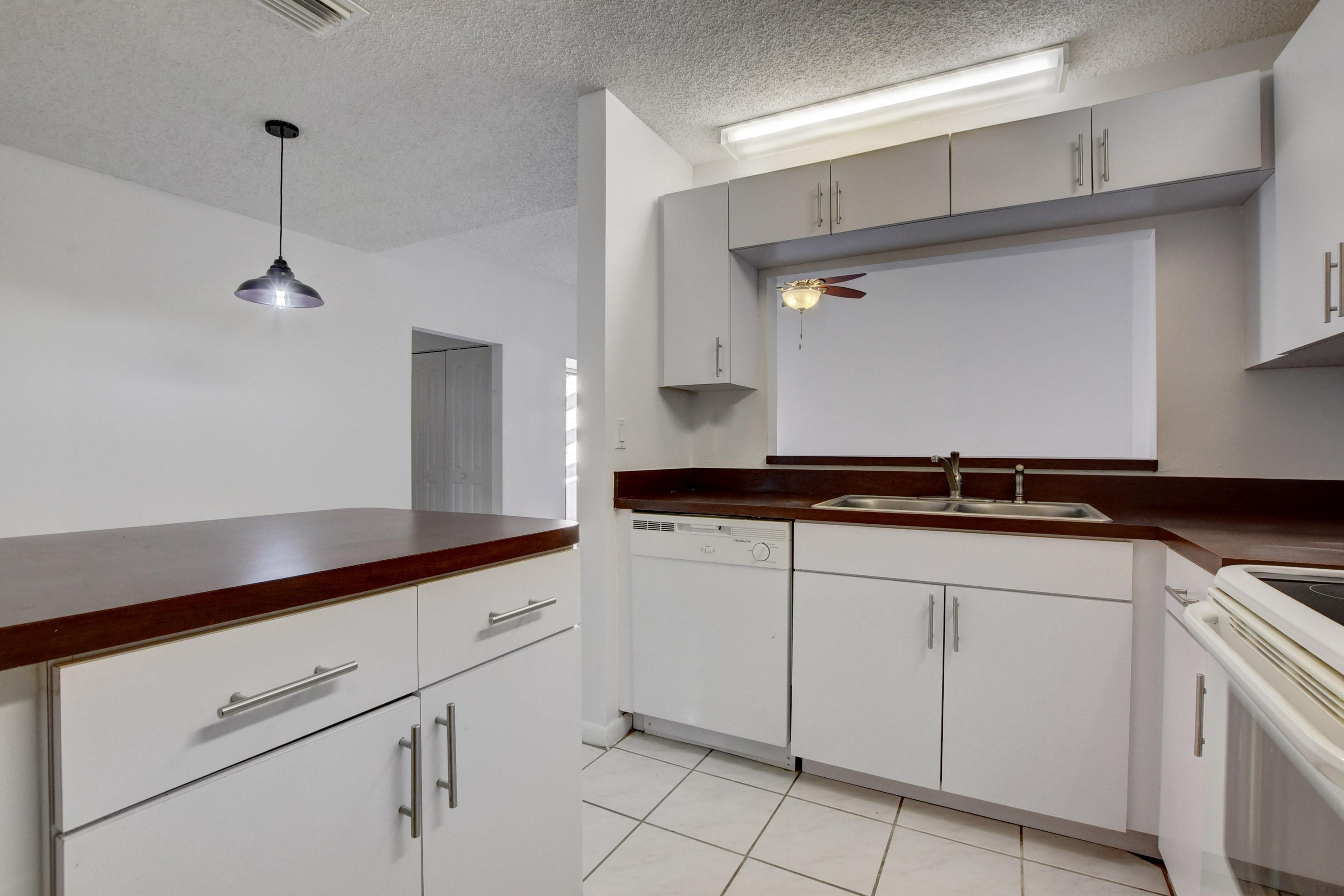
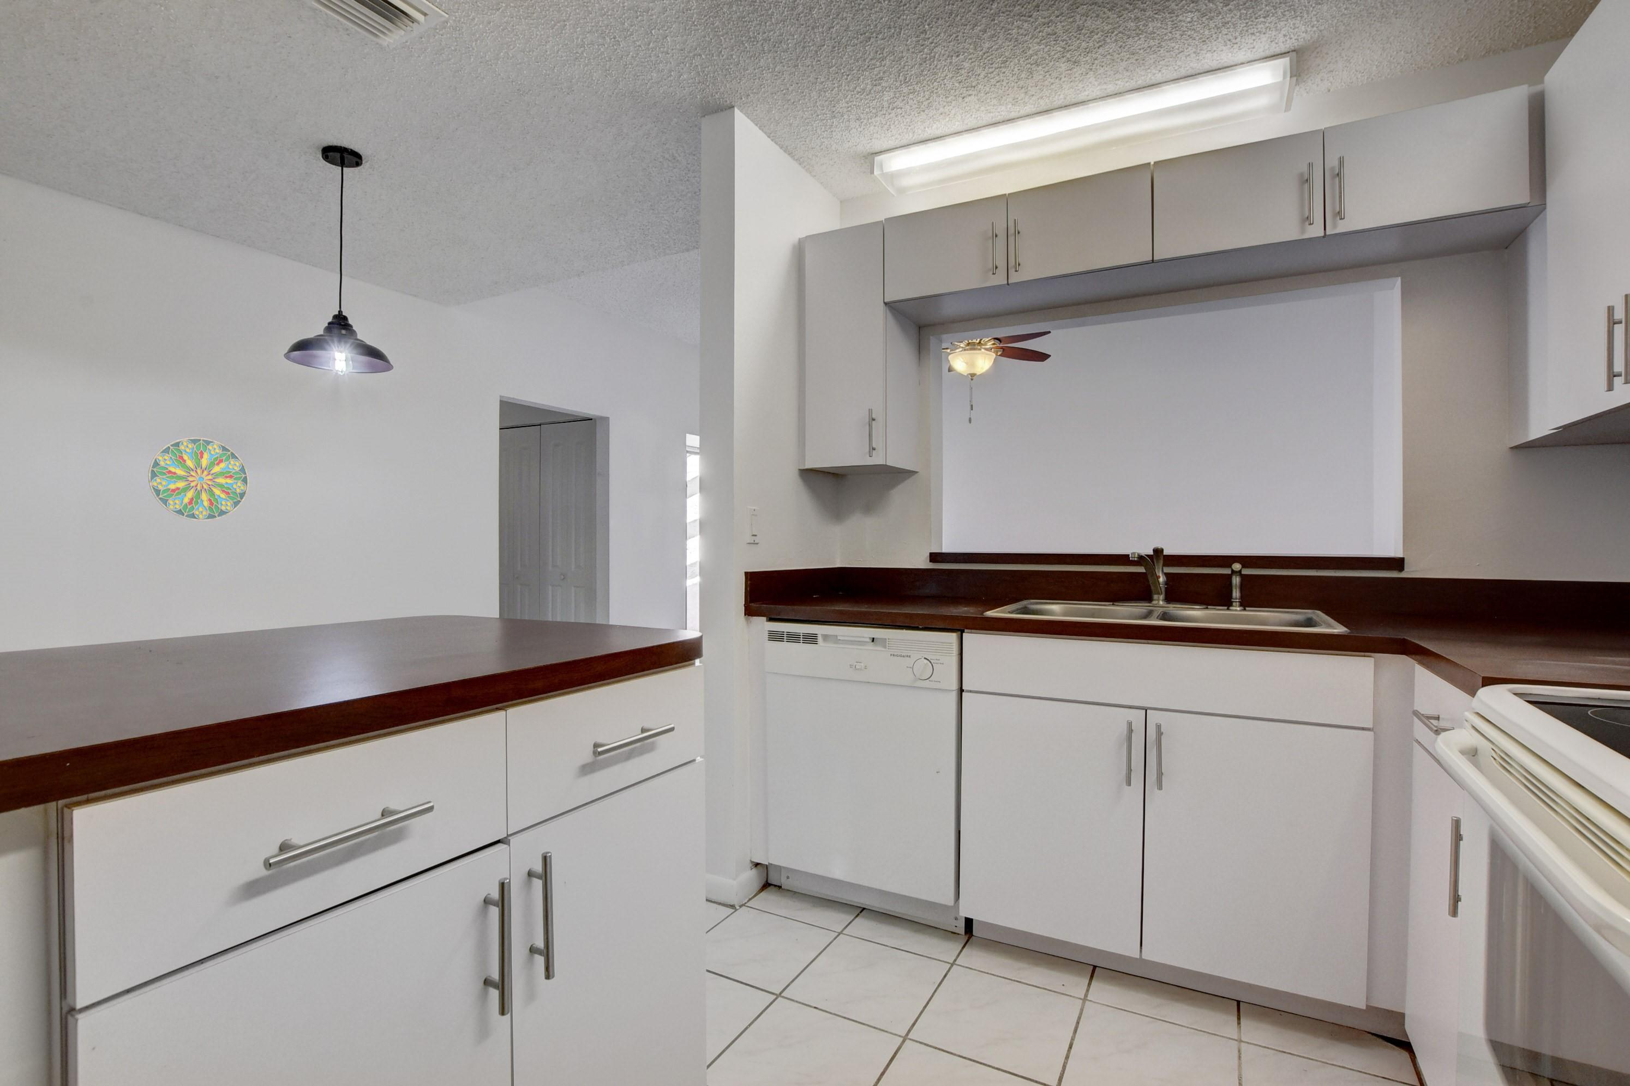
+ decorative plate [148,438,250,521]
